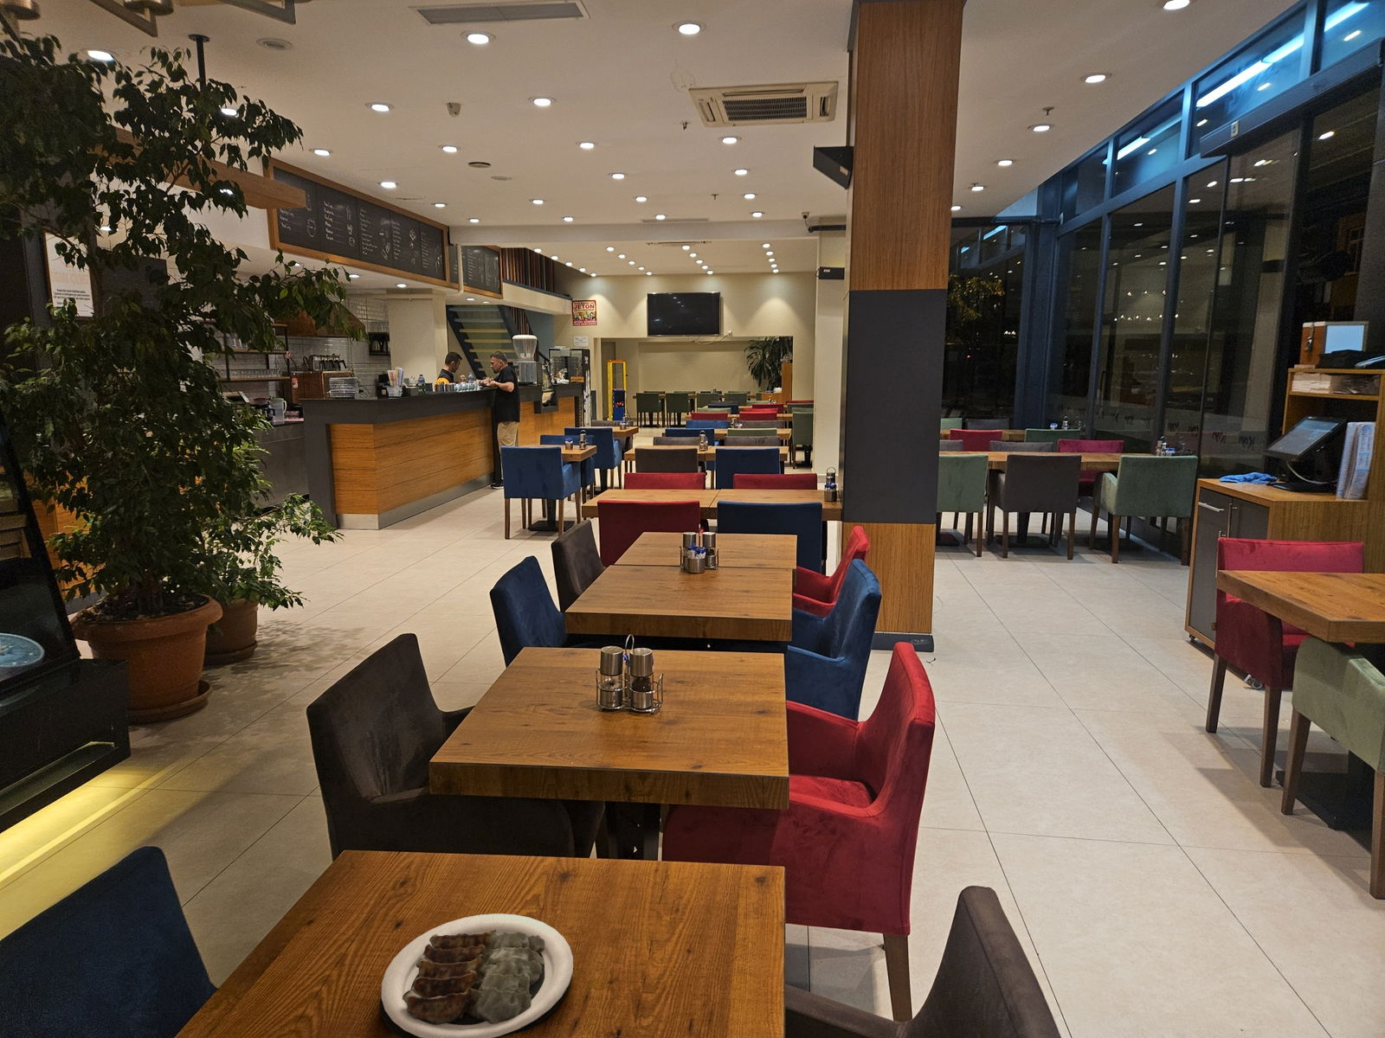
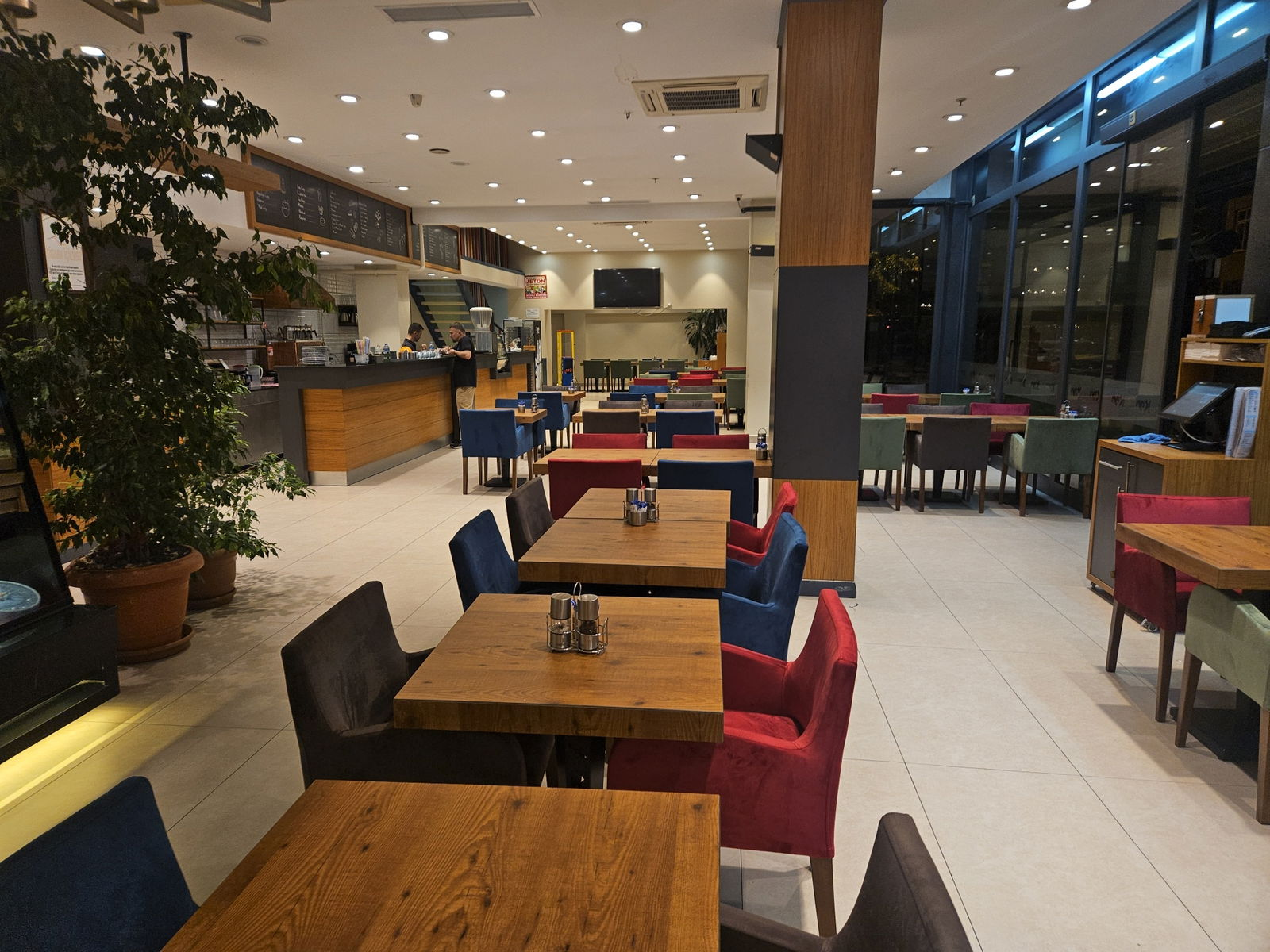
- plate [380,913,574,1038]
